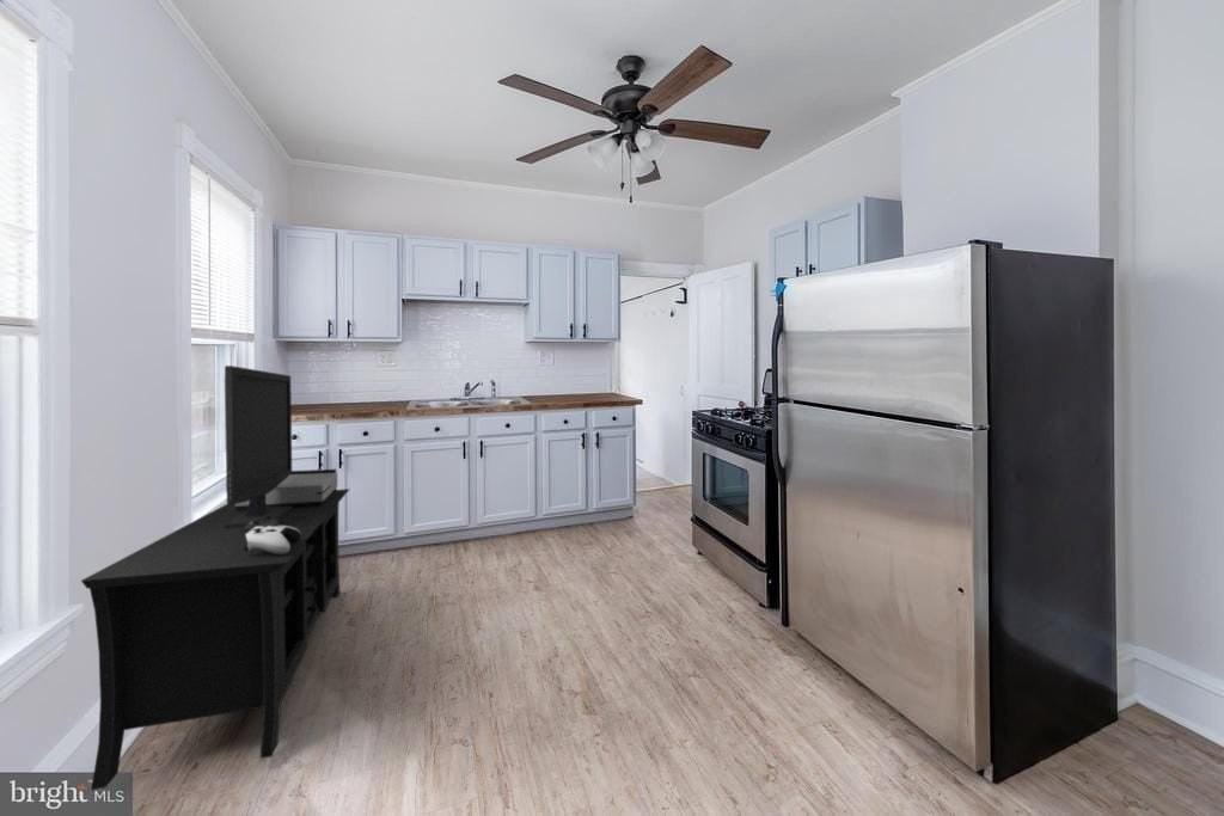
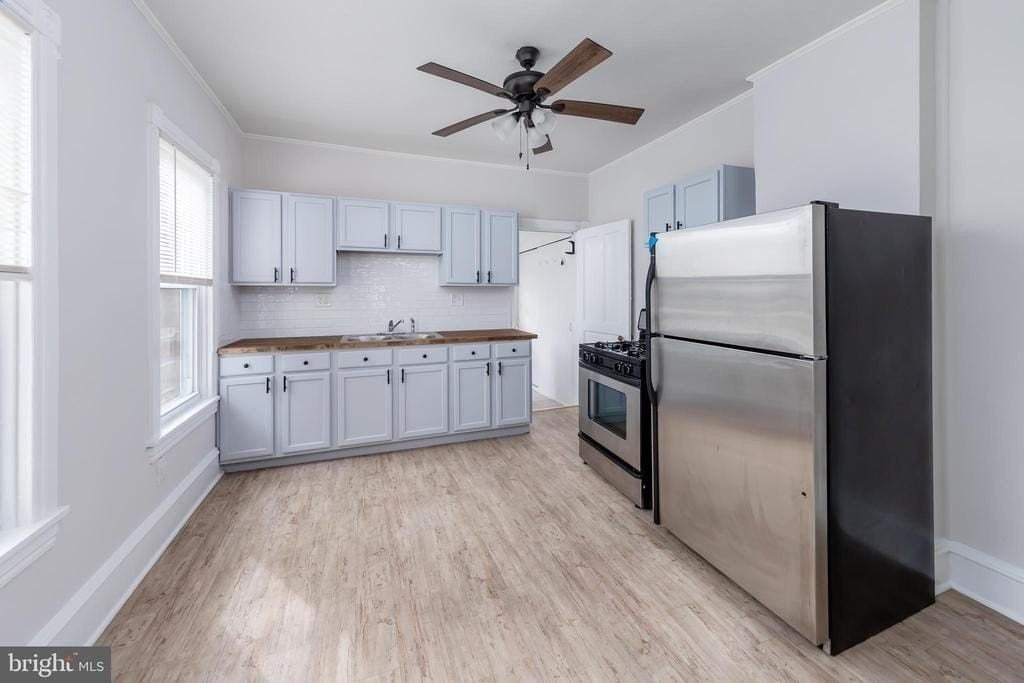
- media console [80,364,351,792]
